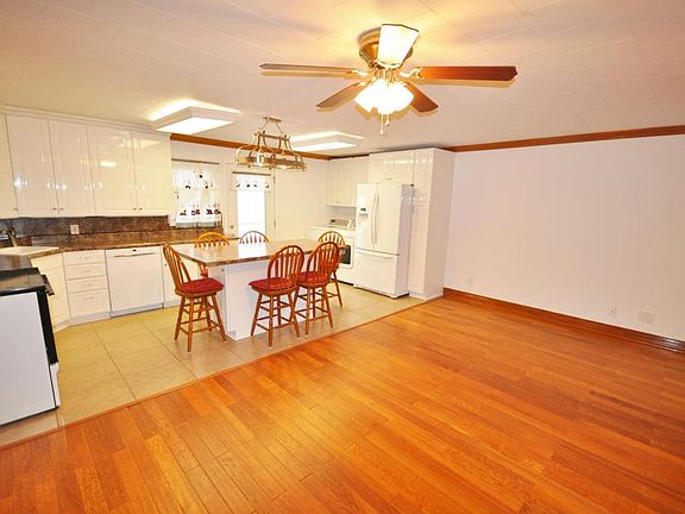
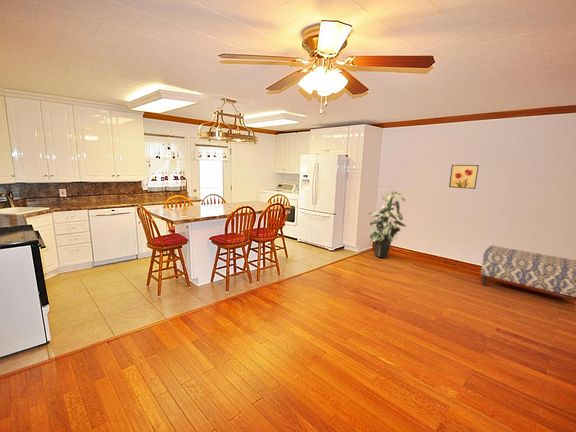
+ indoor plant [367,188,407,259]
+ wall art [448,164,480,190]
+ bench [480,245,576,300]
